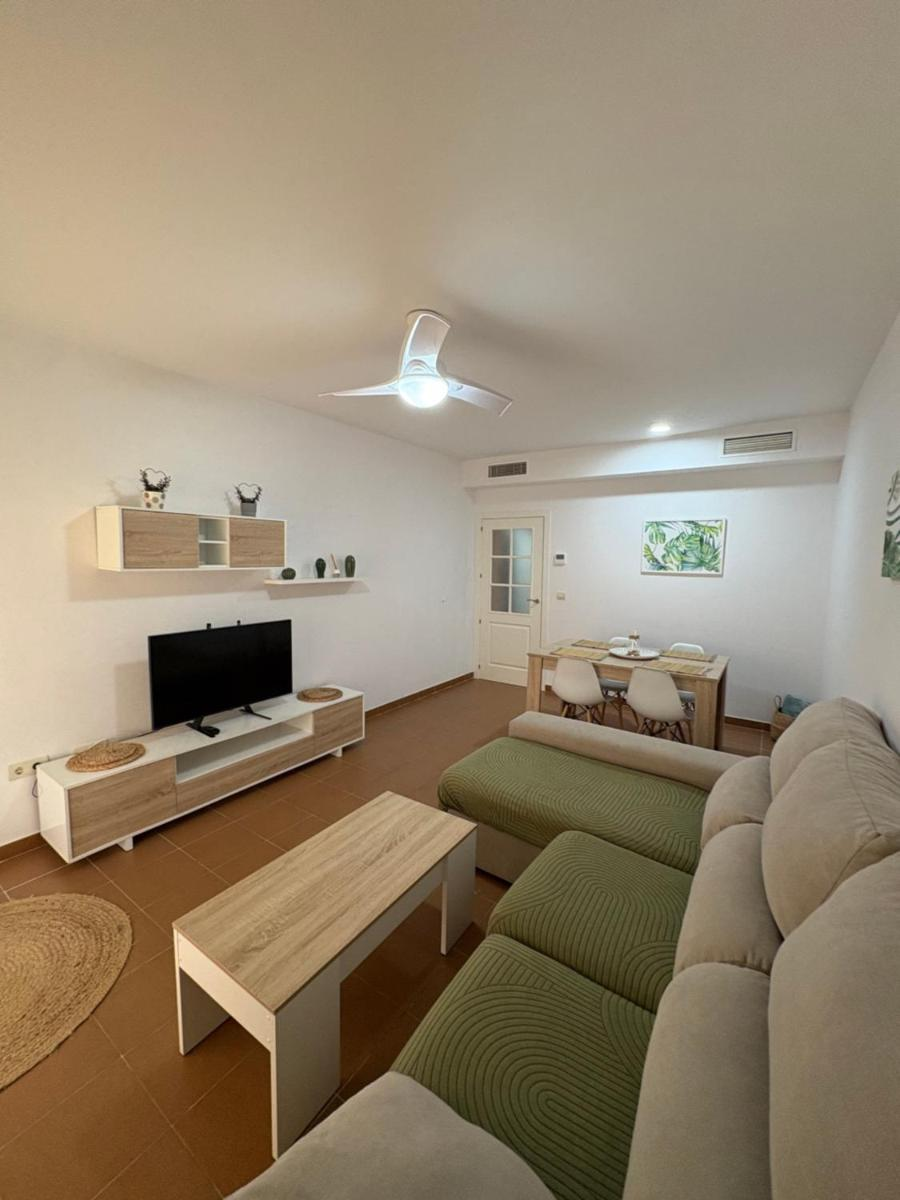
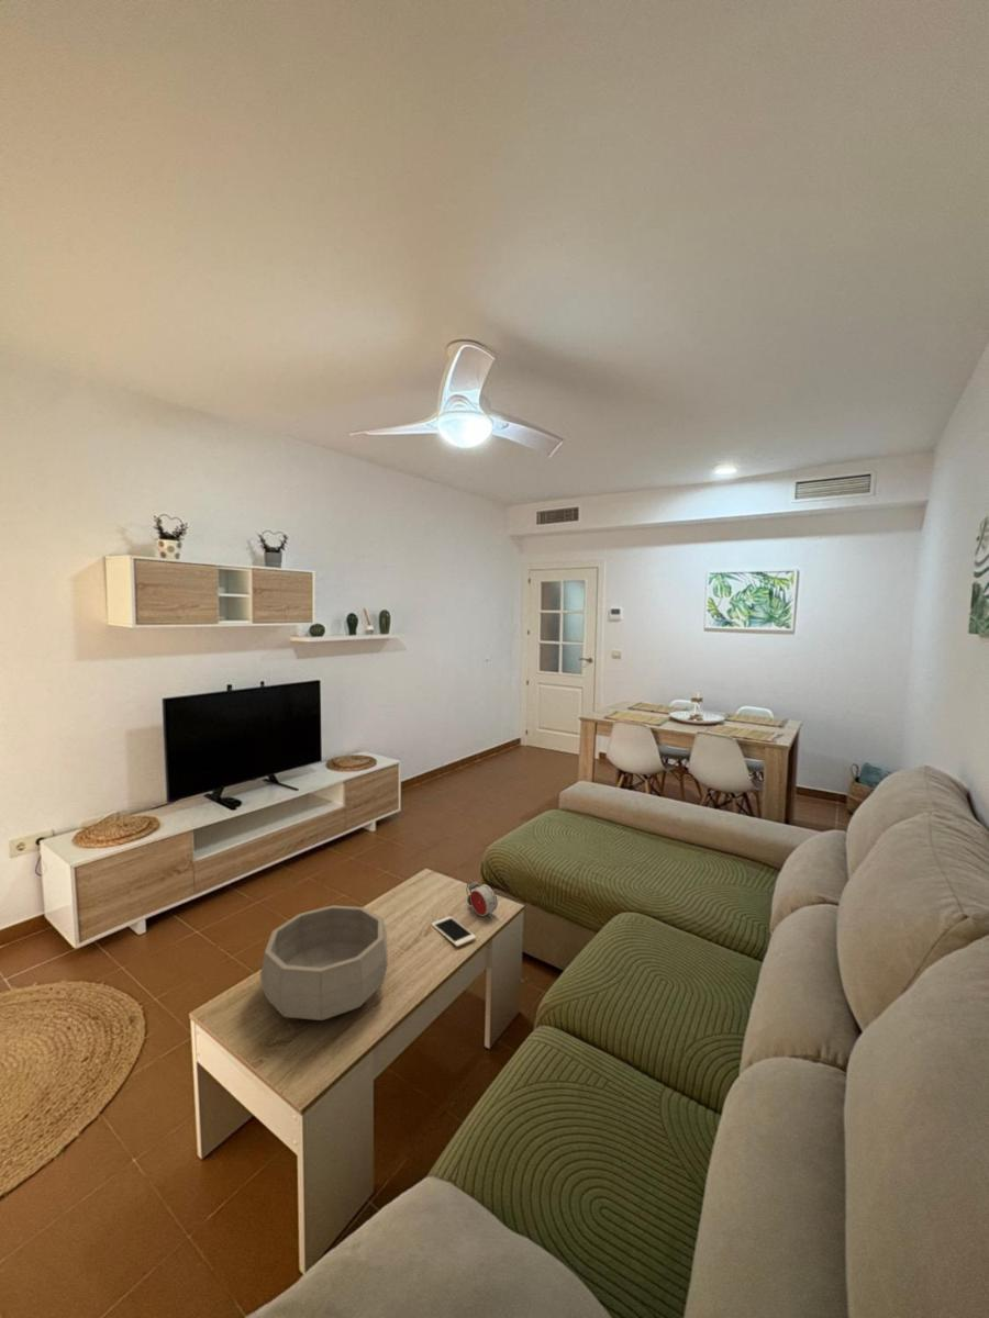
+ cell phone [431,915,477,948]
+ alarm clock [465,880,499,920]
+ decorative bowl [259,904,388,1021]
